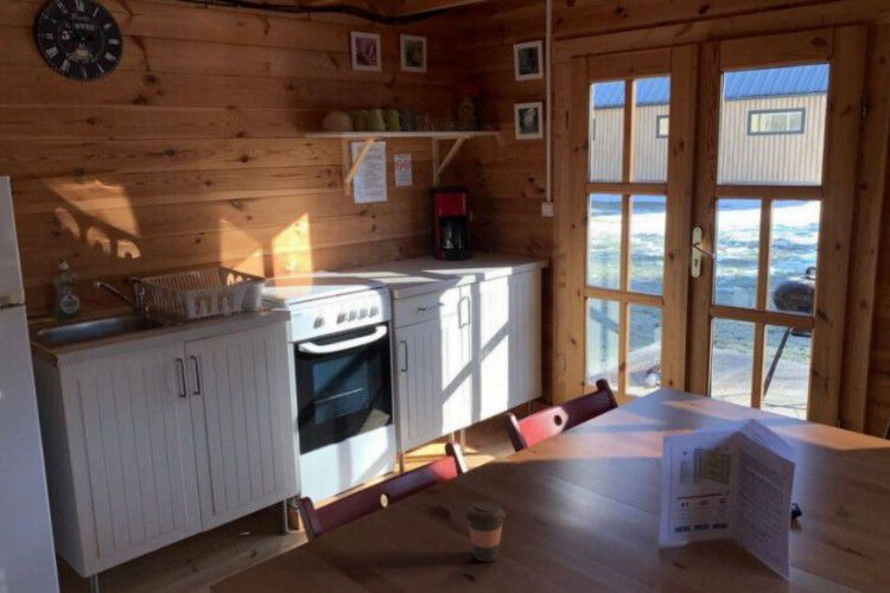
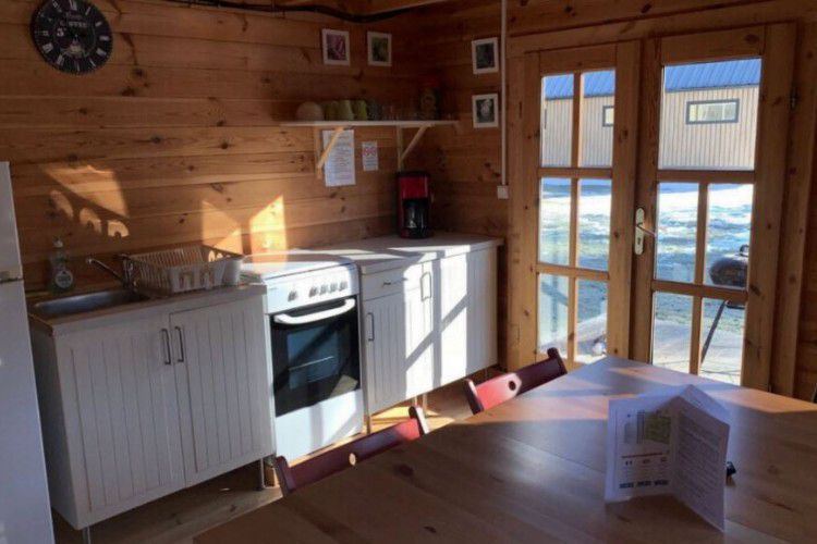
- coffee cup [464,500,507,563]
